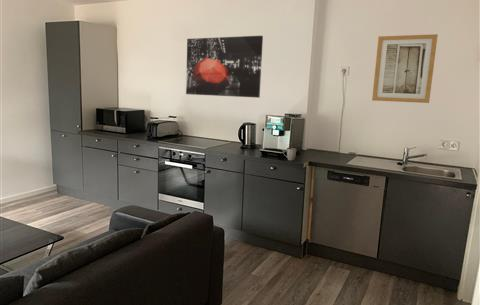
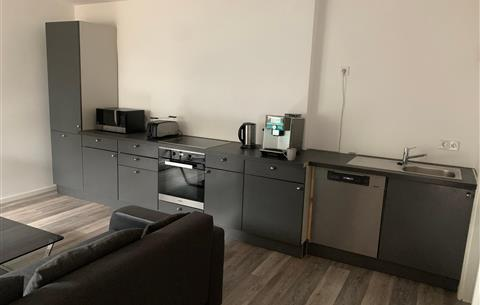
- wall art [371,33,439,104]
- wall art [185,35,264,99]
